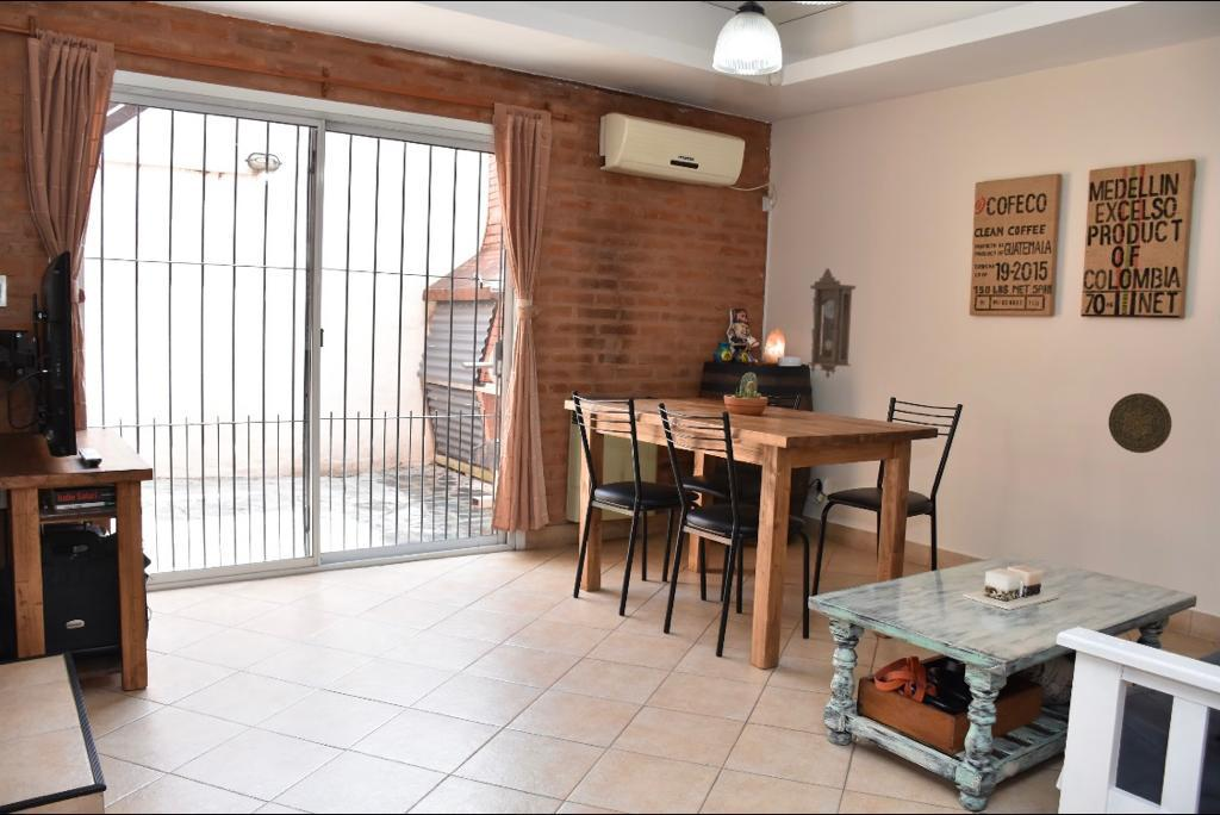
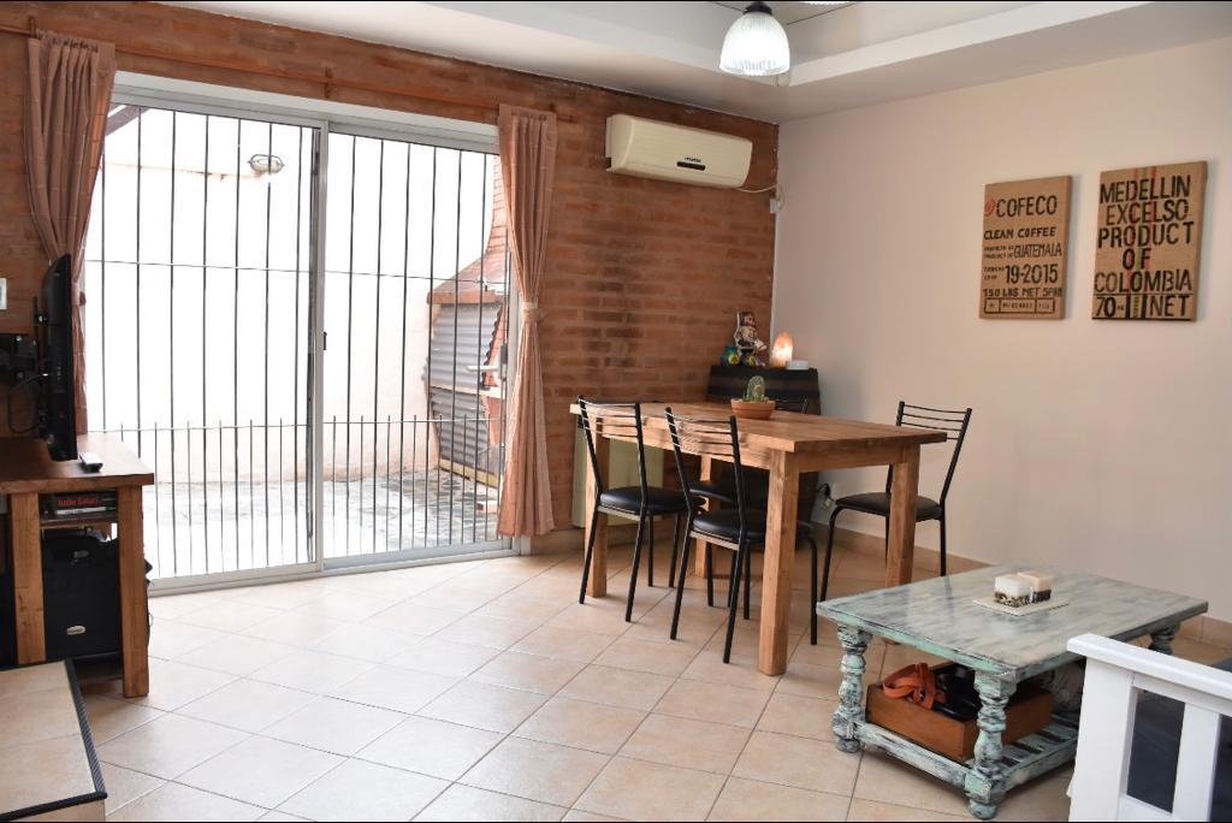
- decorative plate [1107,392,1172,454]
- pendulum clock [807,267,858,380]
